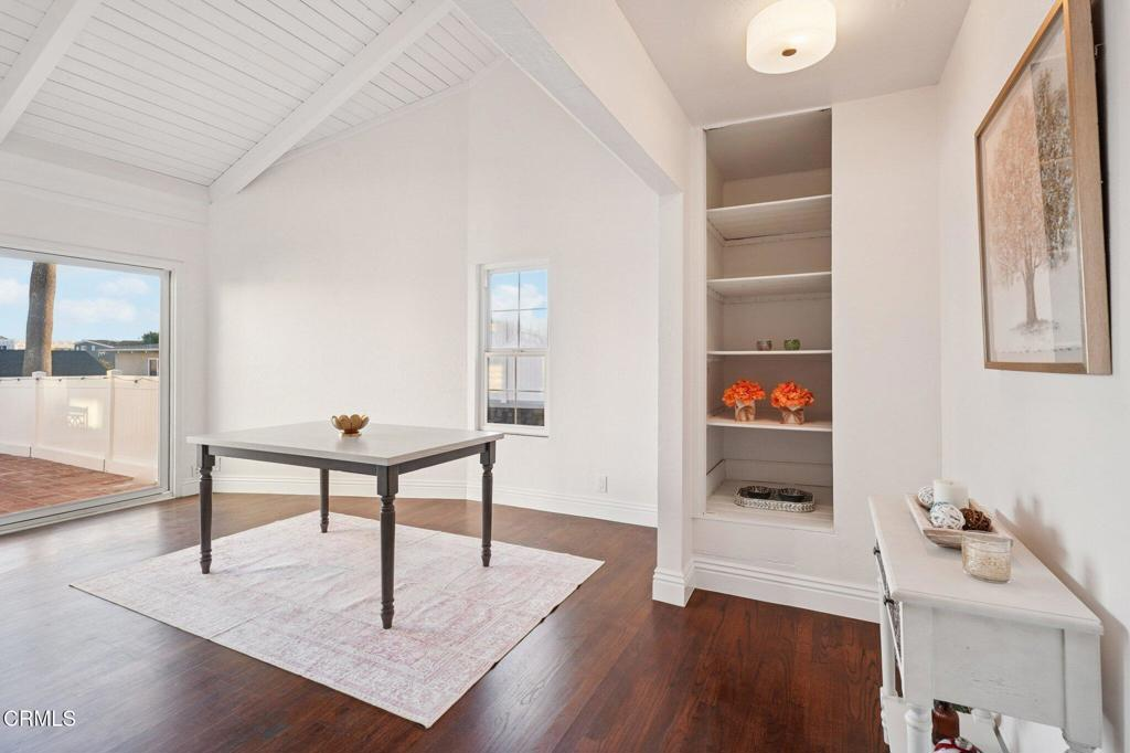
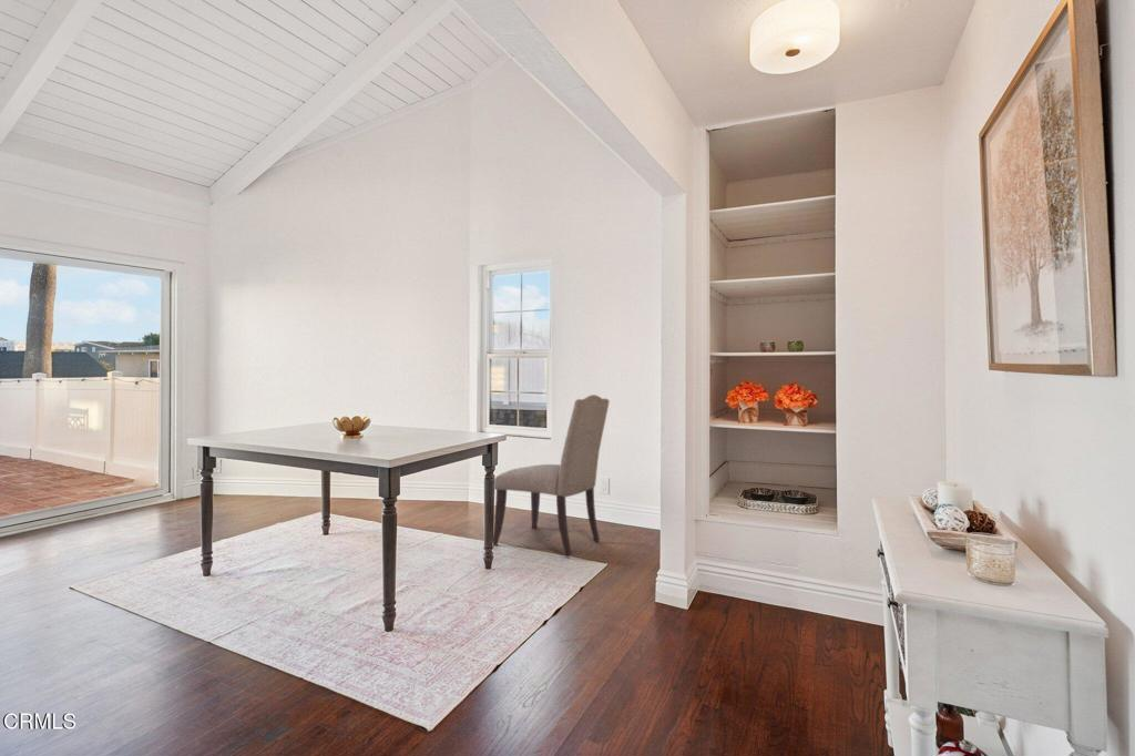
+ chair [492,394,610,558]
